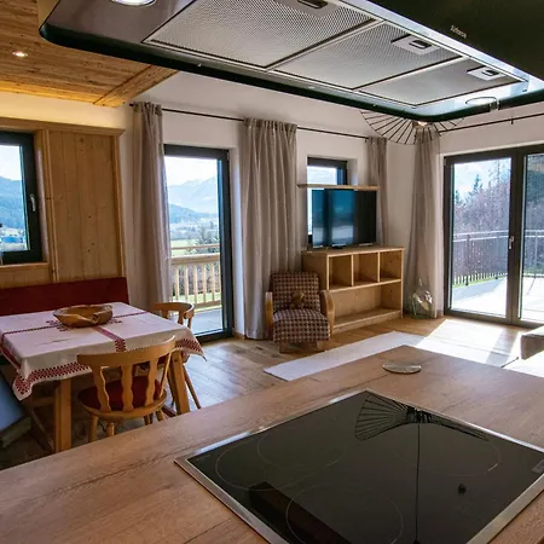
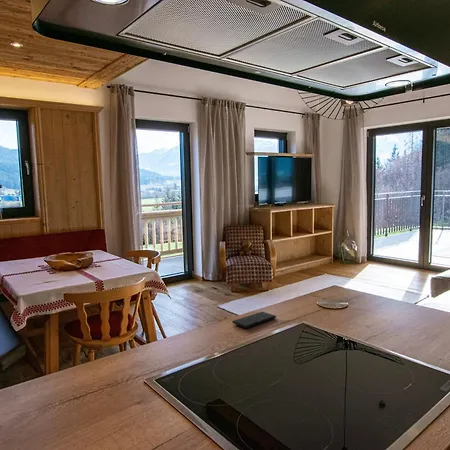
+ smartphone [231,311,277,329]
